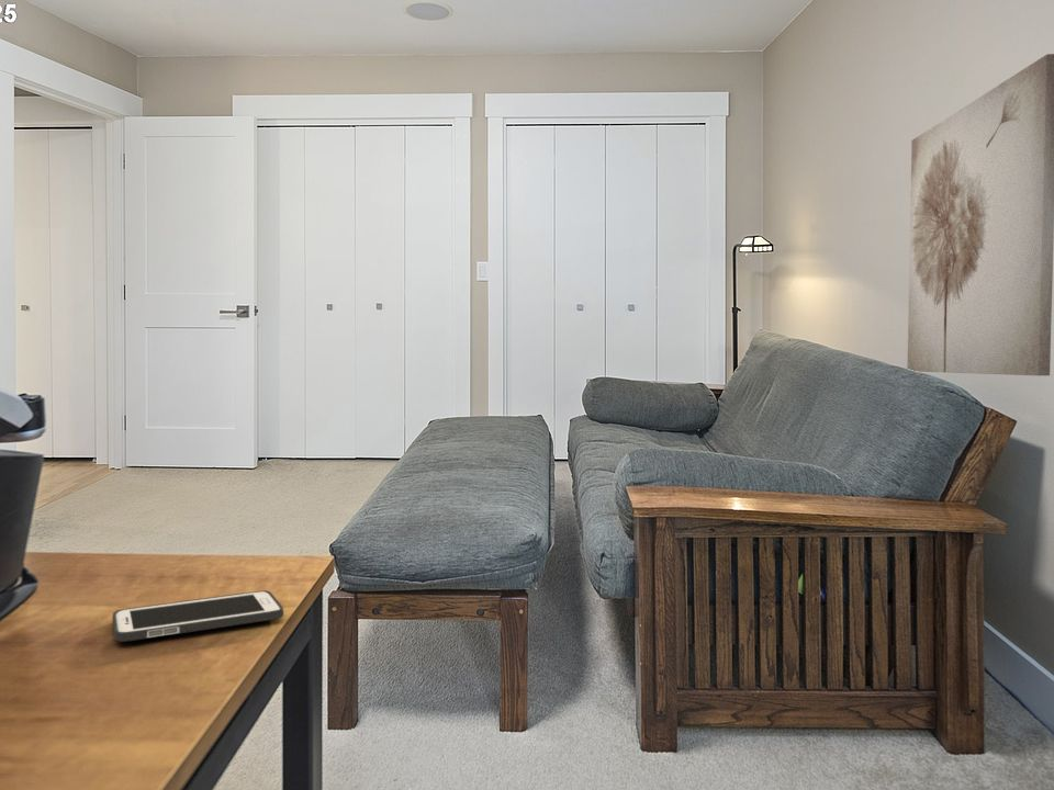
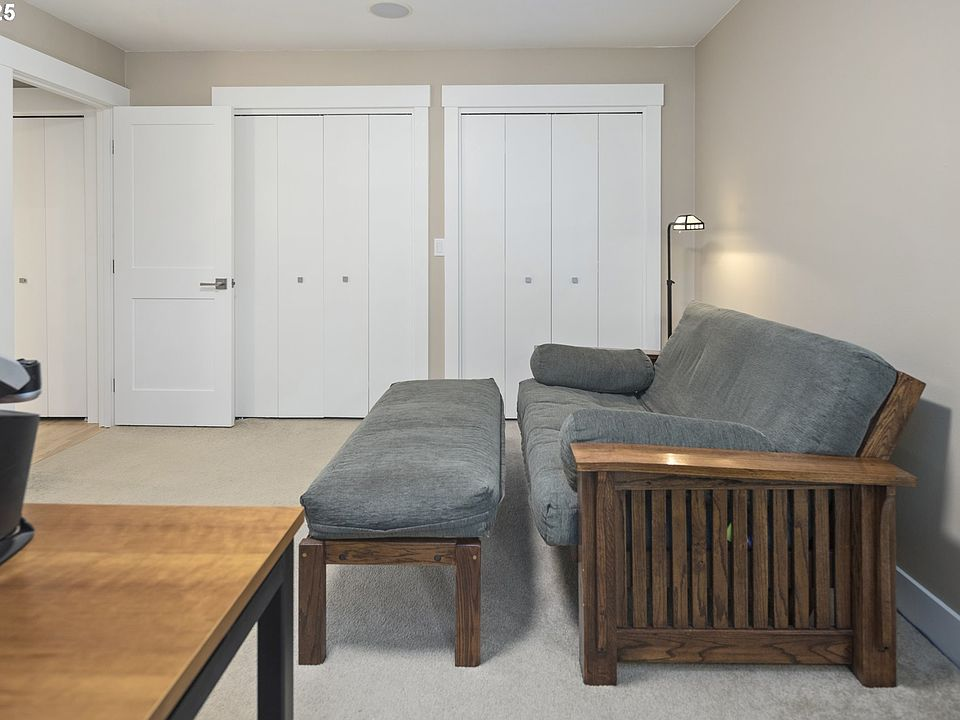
- cell phone [111,589,284,643]
- wall art [906,53,1054,376]
